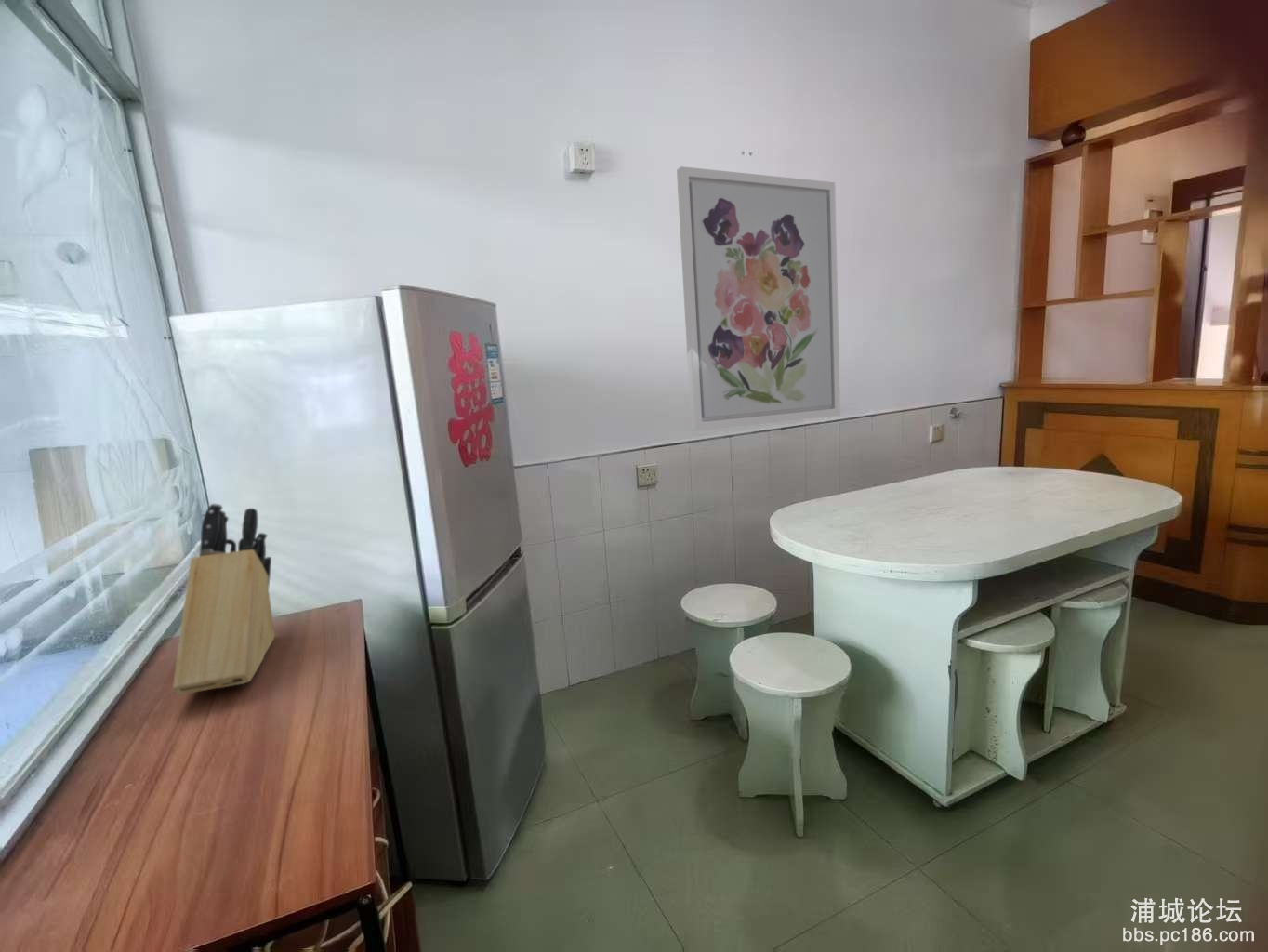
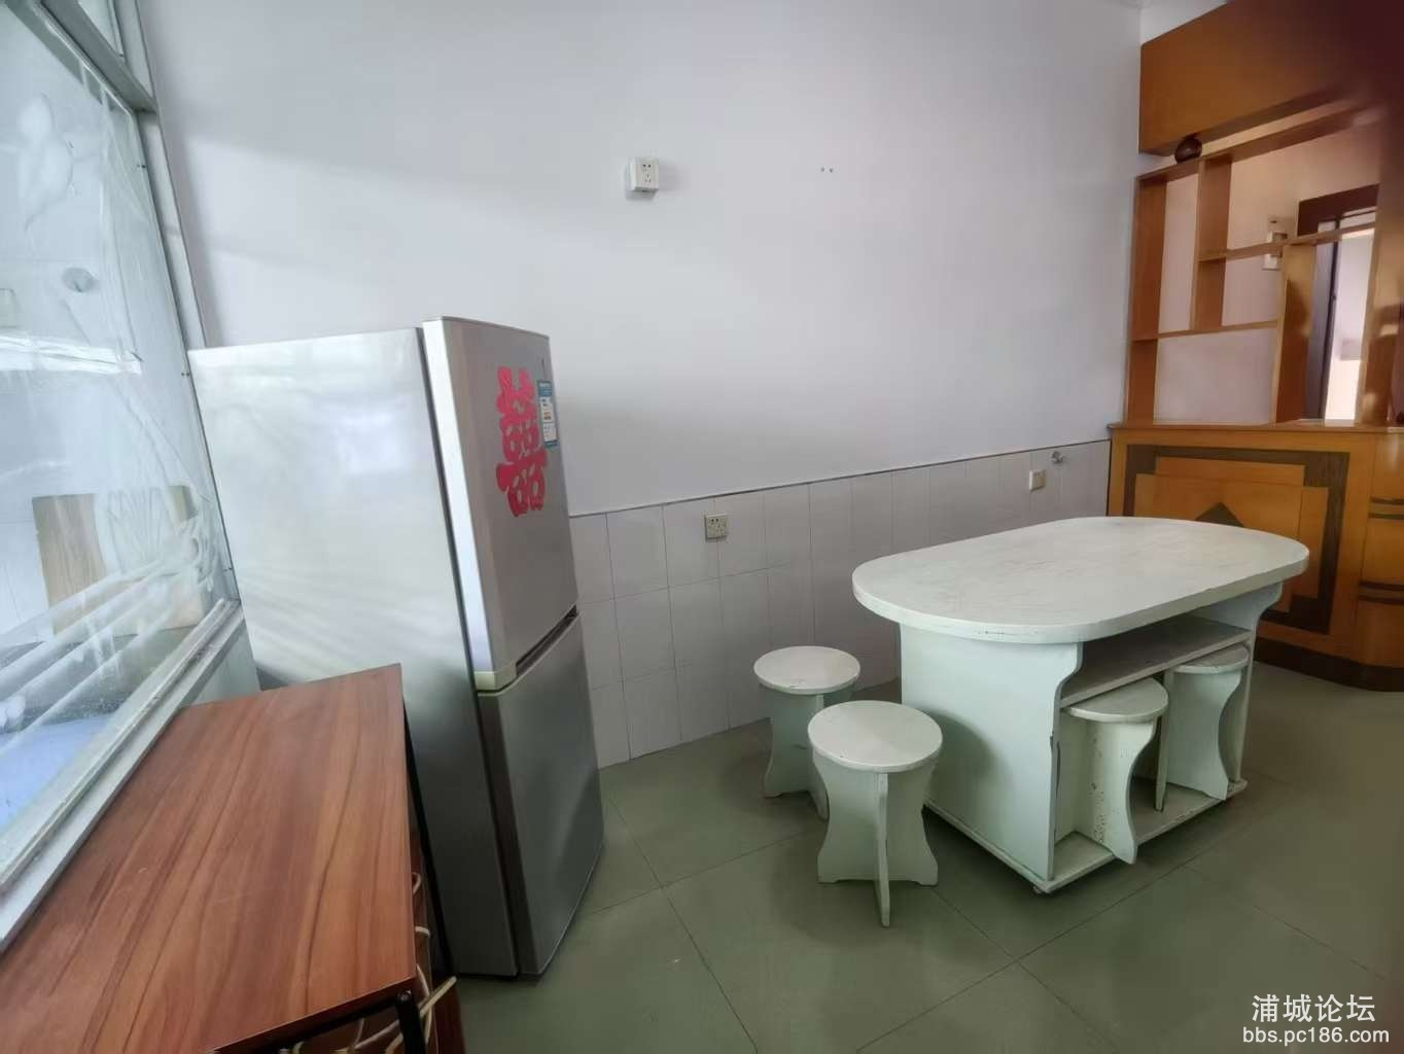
- wall art [676,165,841,431]
- knife block [172,502,276,696]
